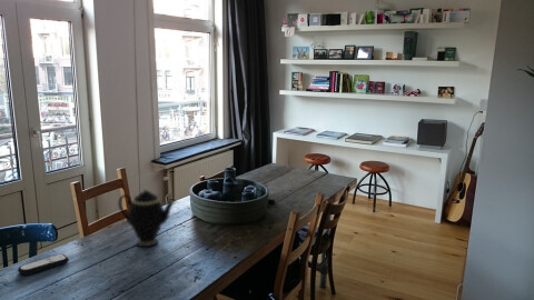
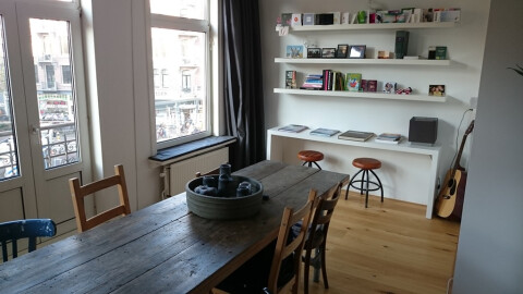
- teapot [117,186,178,248]
- remote control [17,253,70,276]
